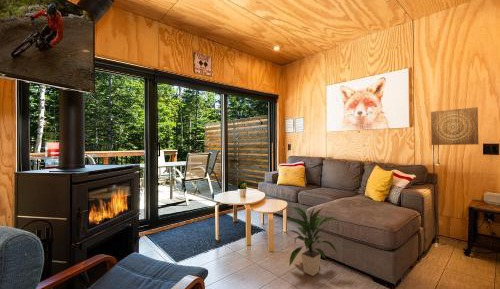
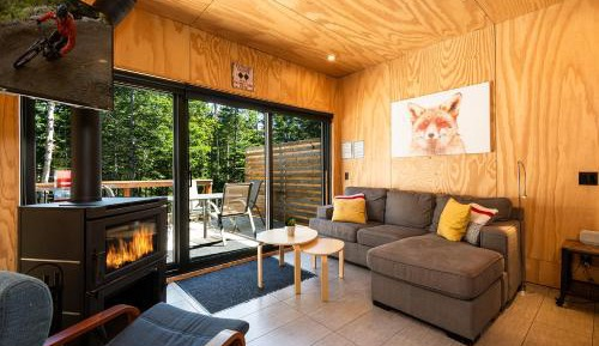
- indoor plant [286,206,339,277]
- wall art [430,106,479,146]
